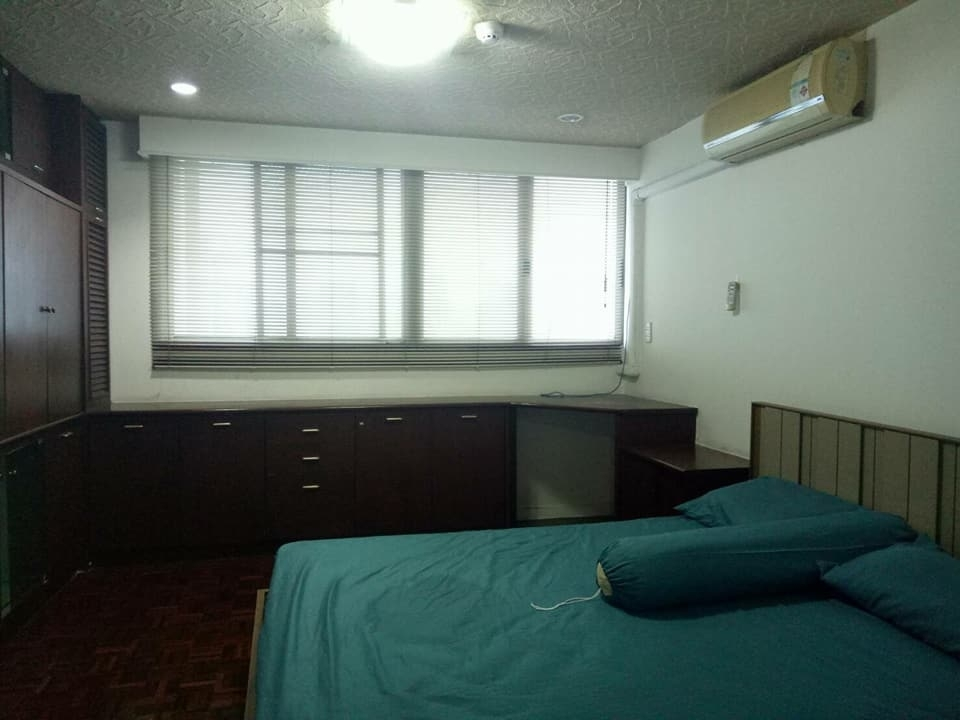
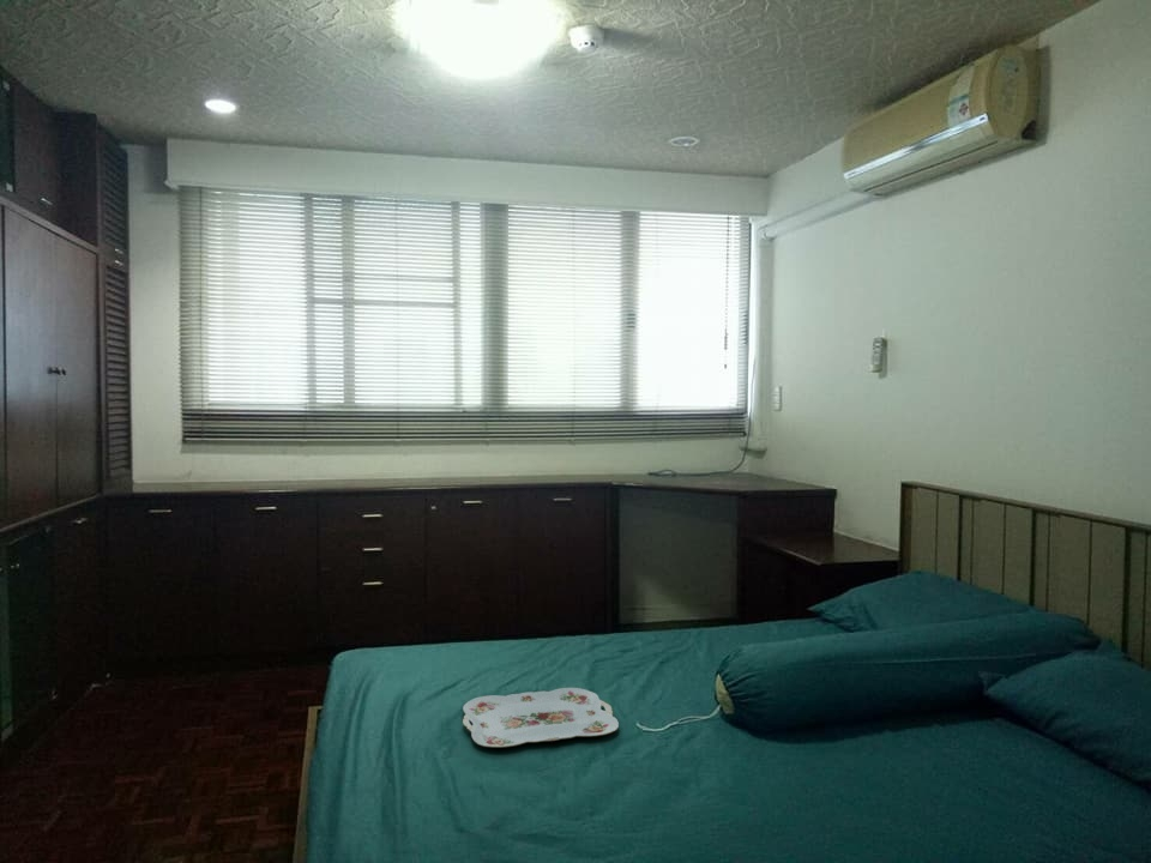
+ serving tray [462,687,620,749]
